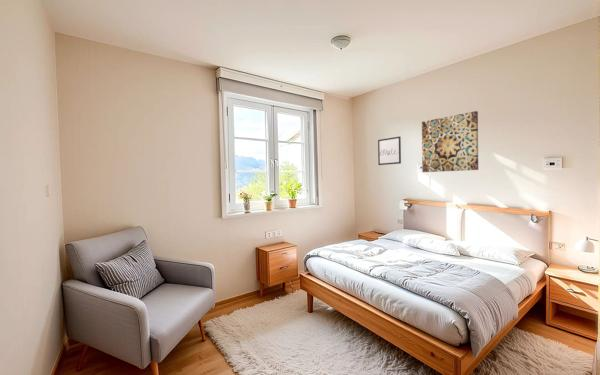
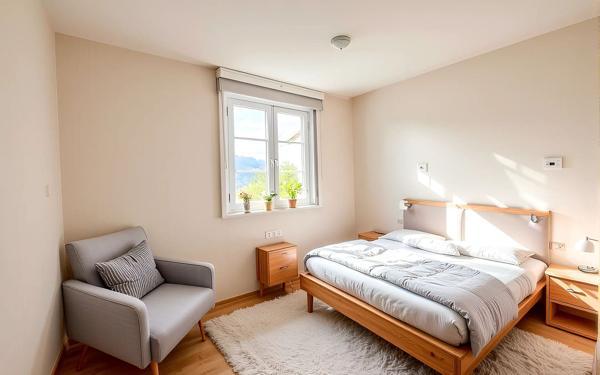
- wall art [421,110,479,173]
- wall art [377,135,402,166]
